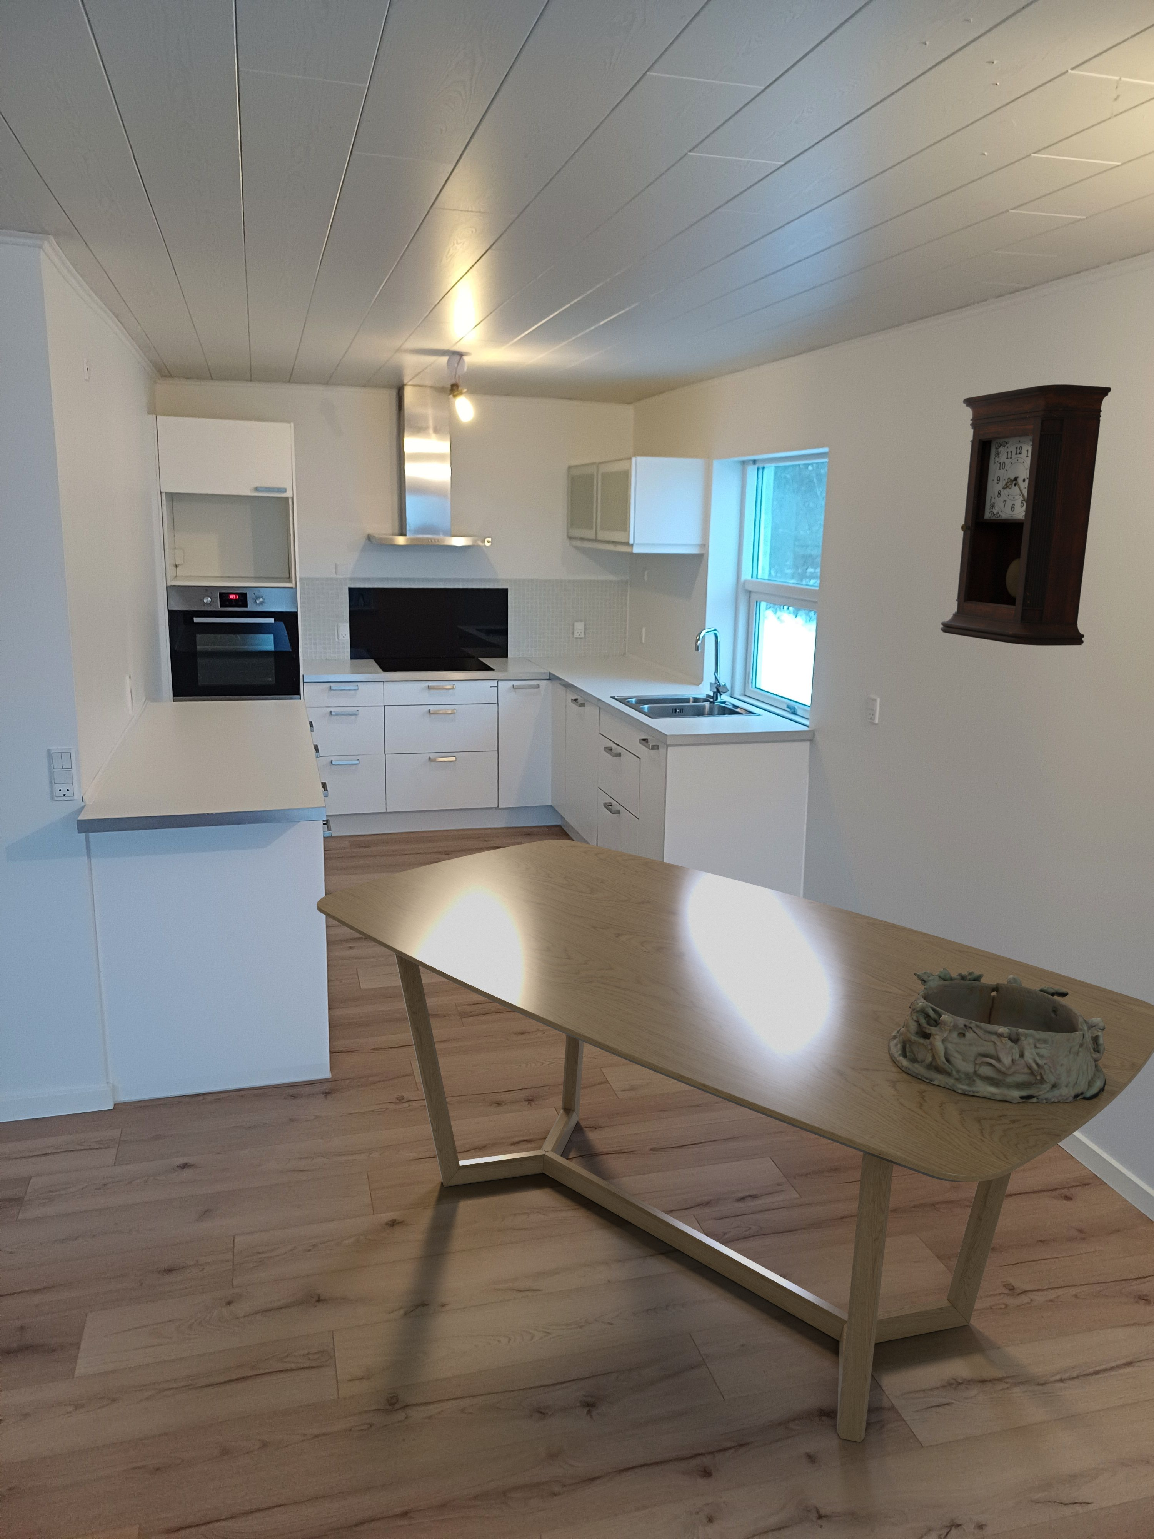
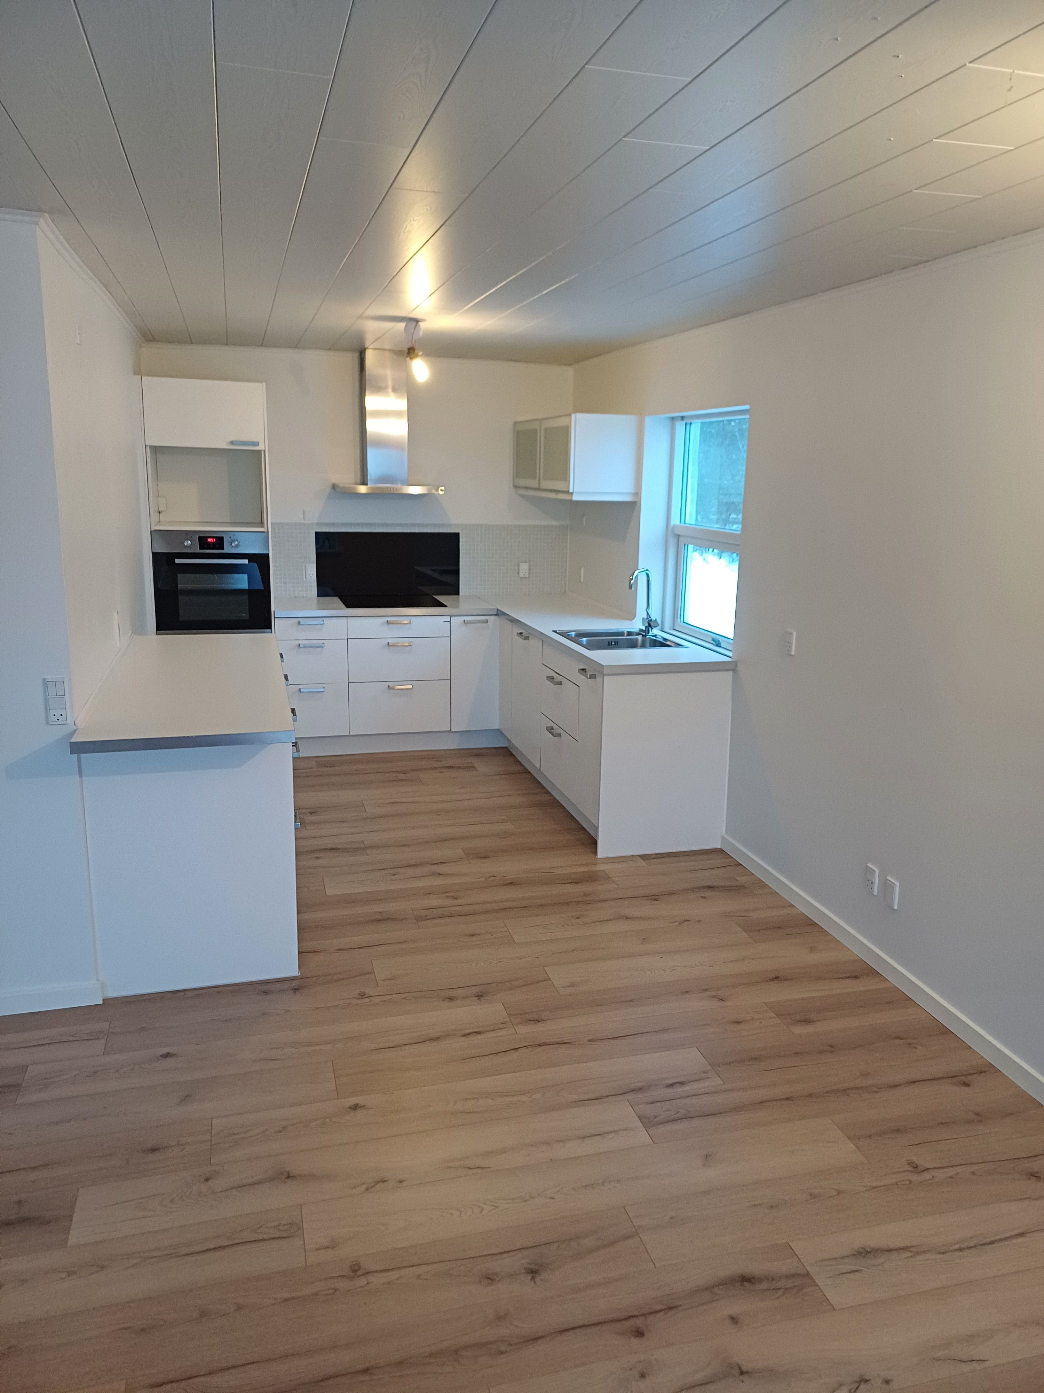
- dining table [316,839,1154,1442]
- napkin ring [889,968,1106,1103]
- pendulum clock [941,384,1112,646]
